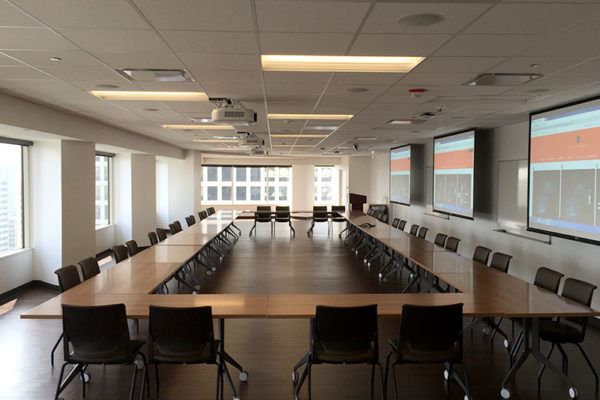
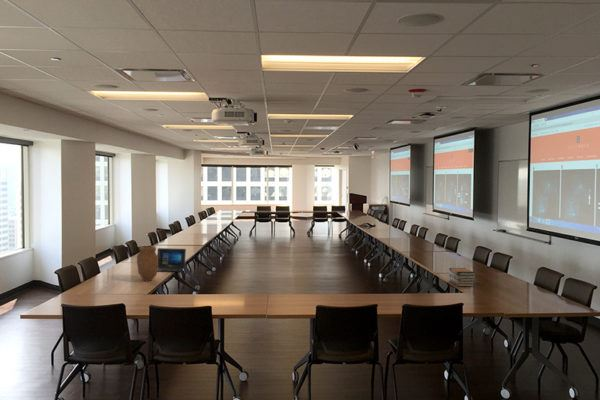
+ water jug [136,245,158,282]
+ book stack [448,267,476,287]
+ laptop [156,247,187,272]
